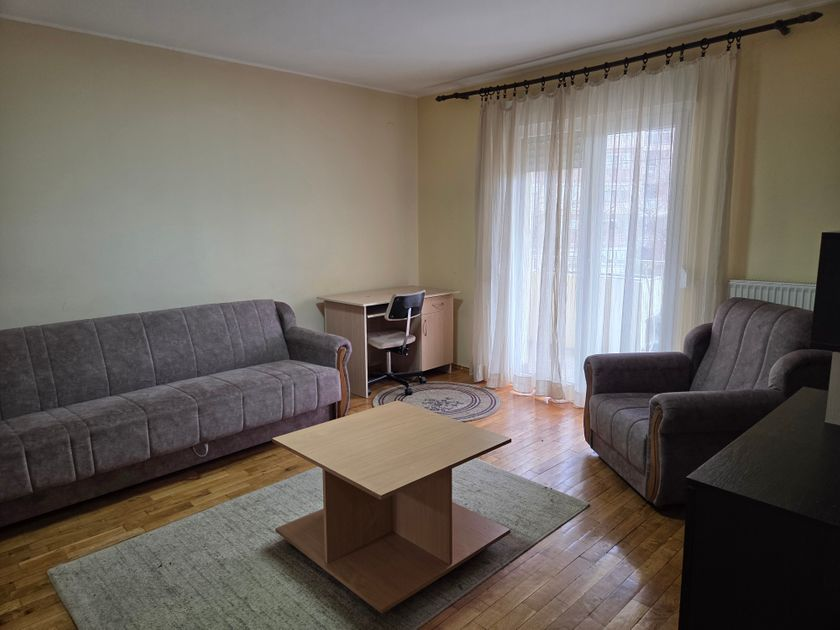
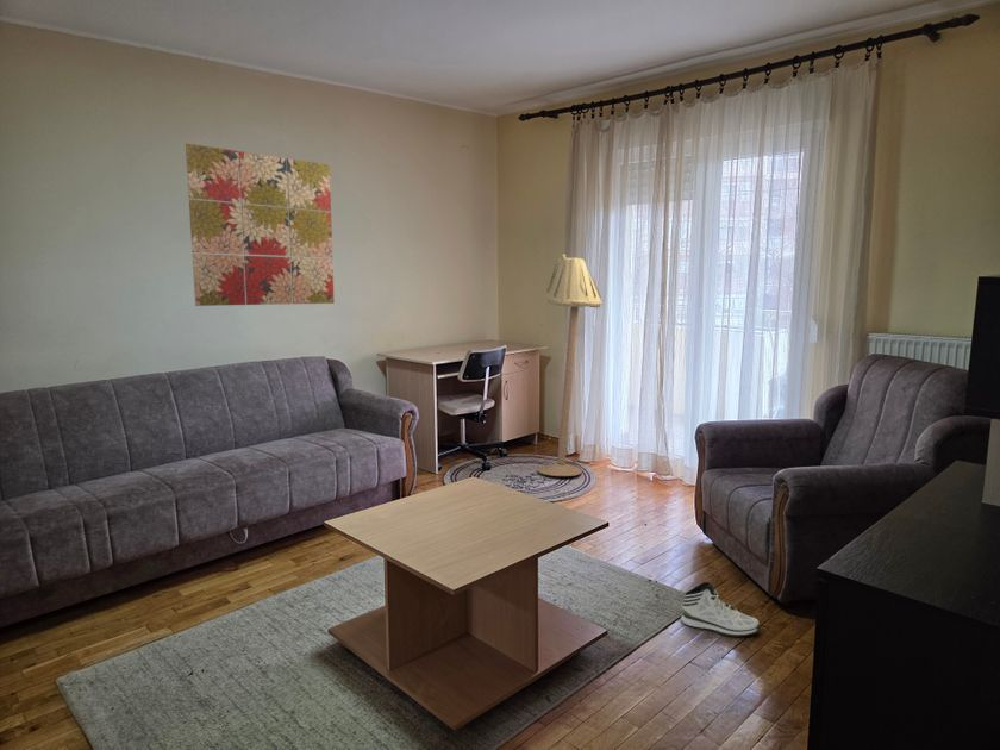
+ wall art [185,143,336,307]
+ sneaker [680,581,761,638]
+ floor lamp [537,254,602,477]
